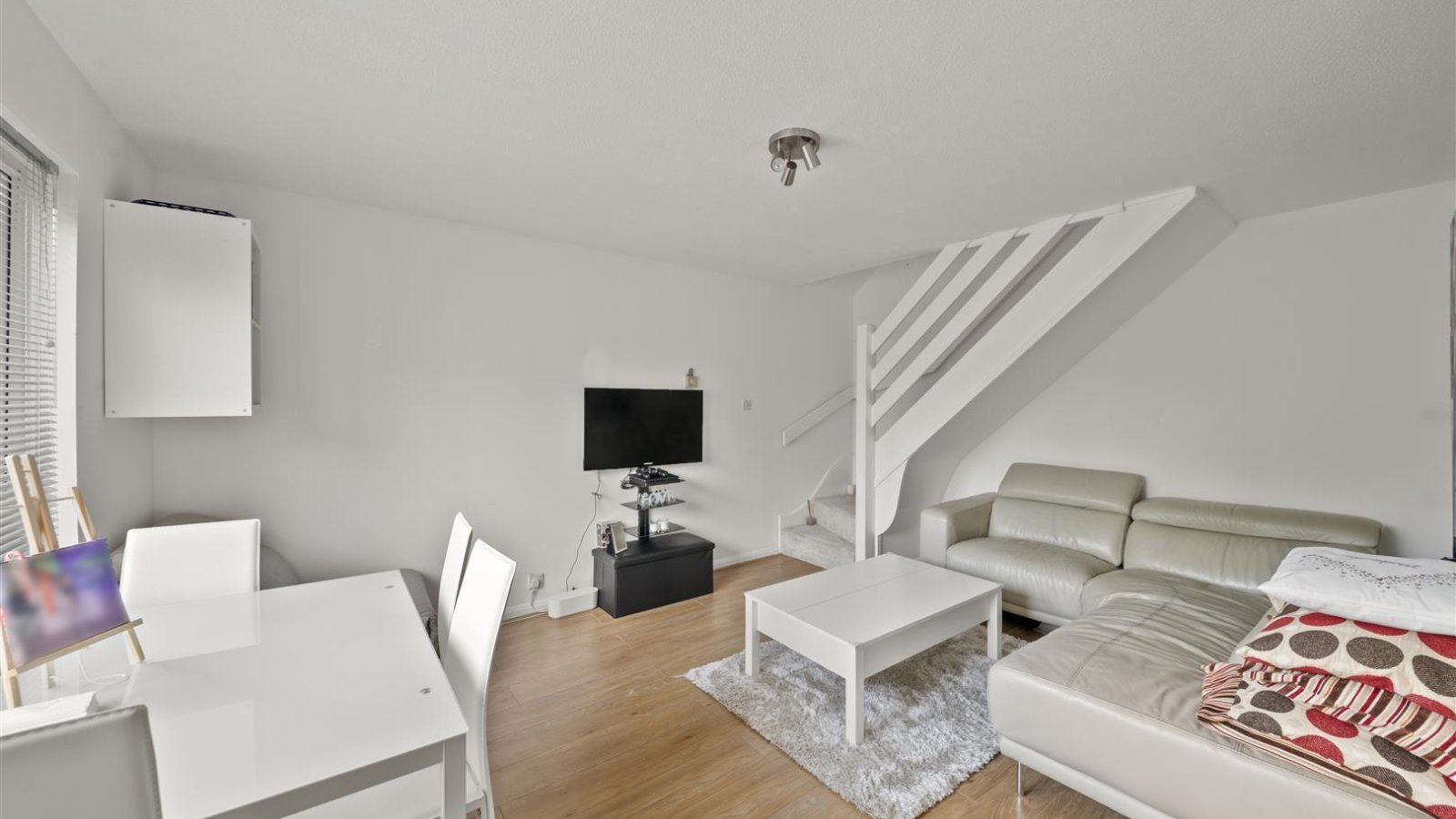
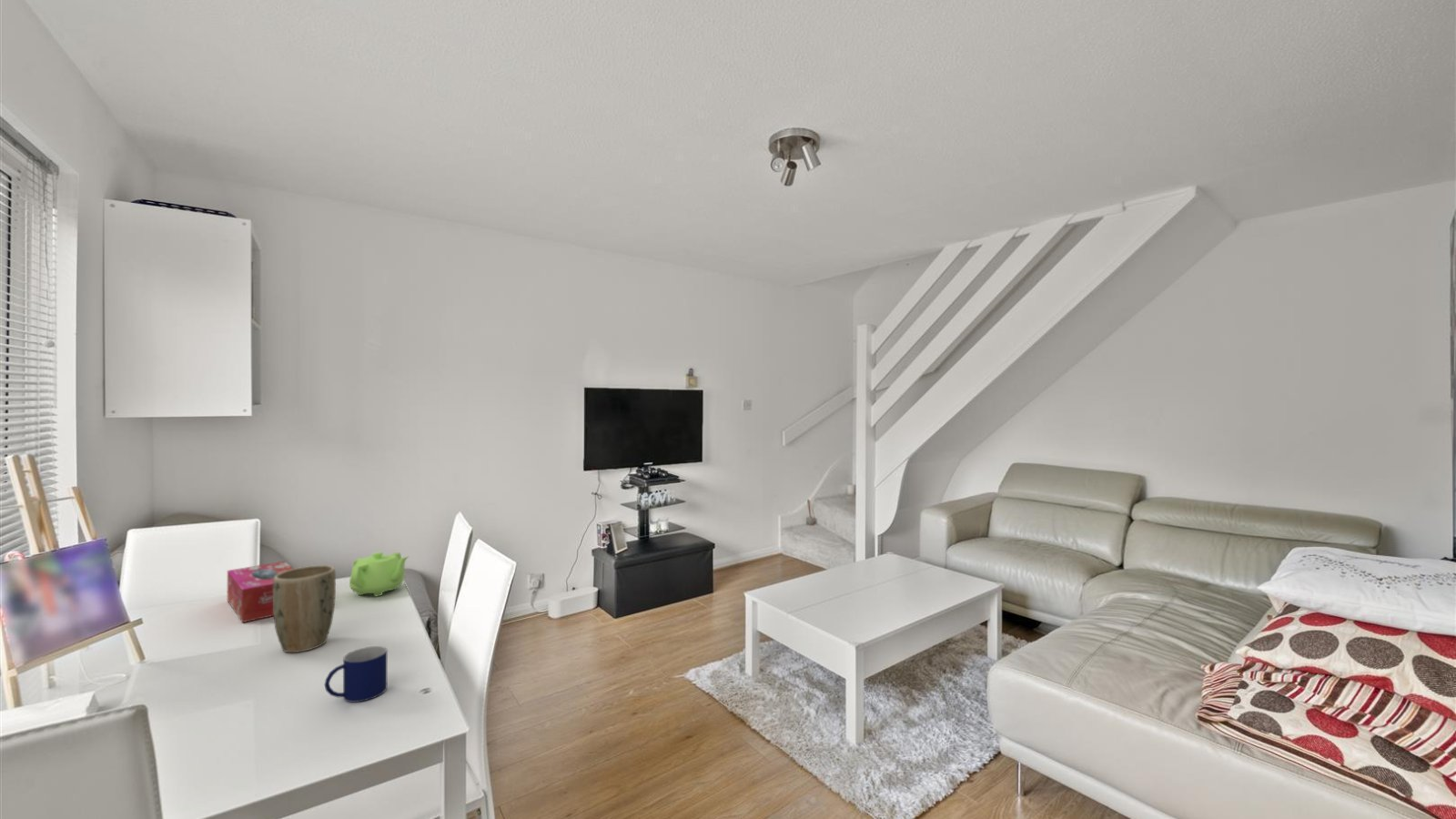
+ tissue box [227,561,294,623]
+ plant pot [273,564,337,653]
+ mug [324,645,389,703]
+ teapot [349,551,410,597]
